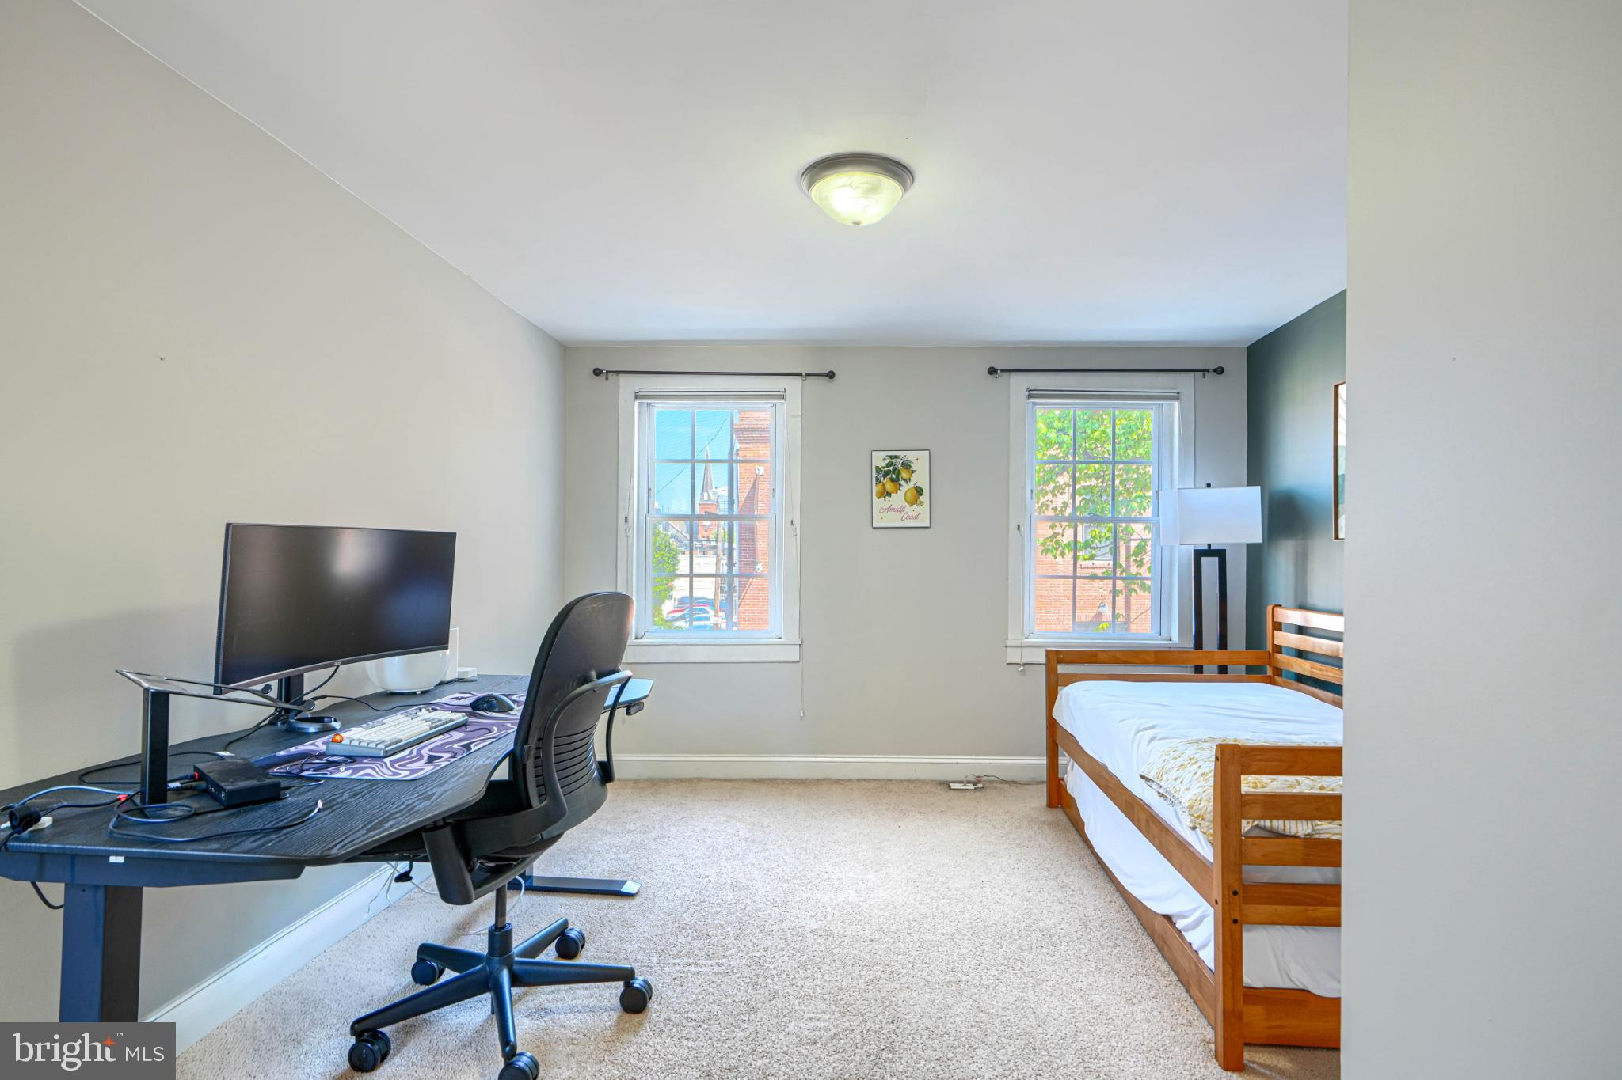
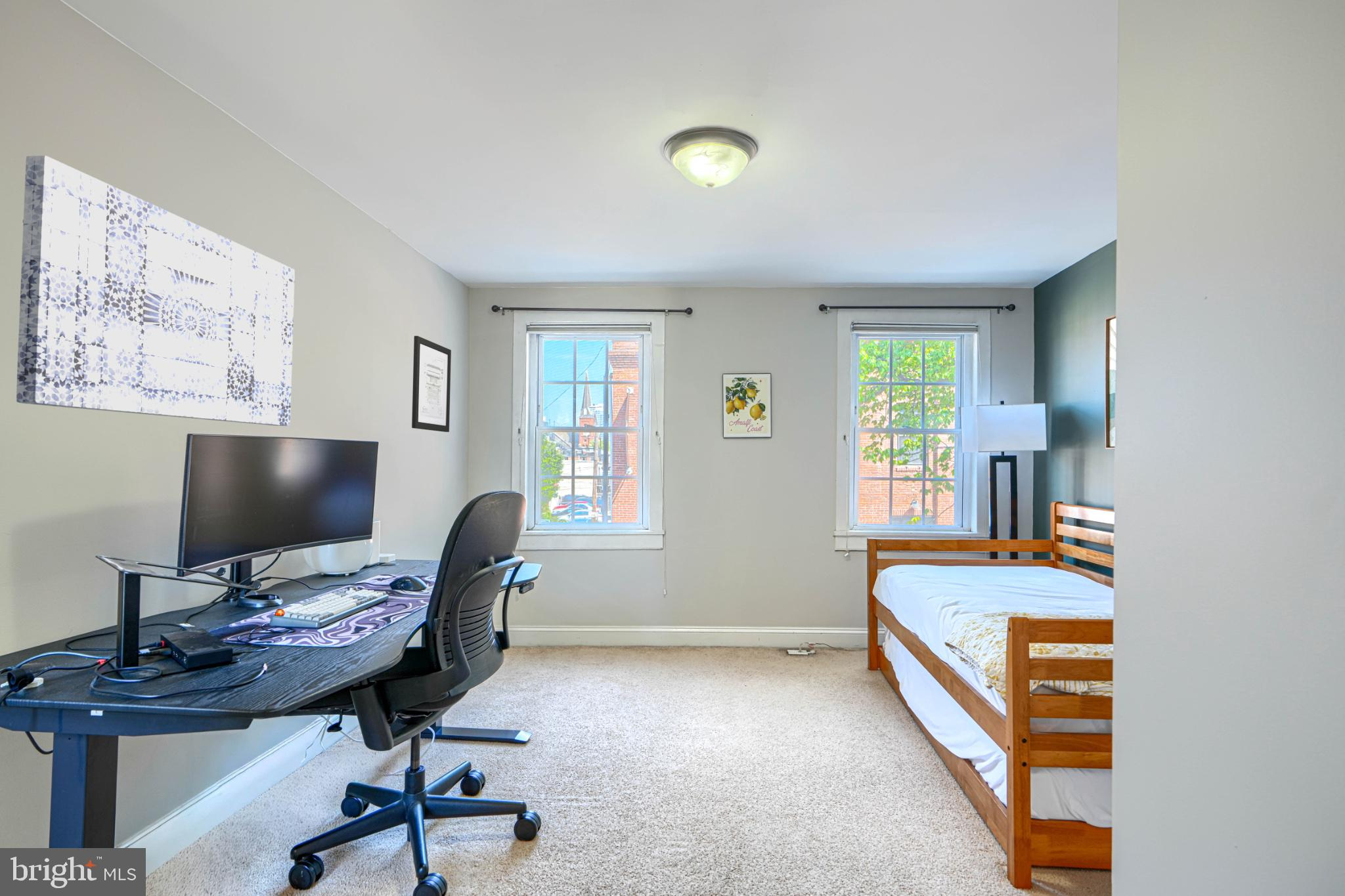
+ wall art [16,155,296,427]
+ wall art [411,335,452,433]
